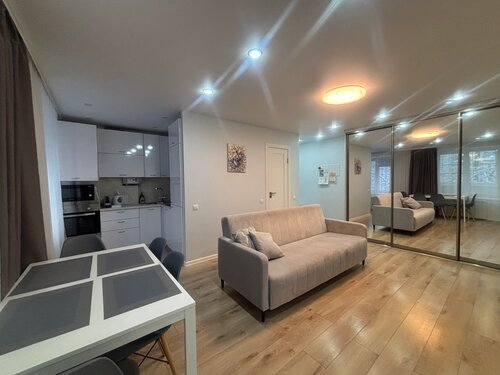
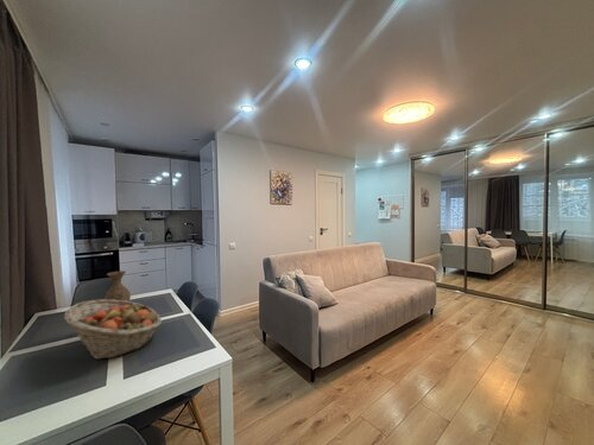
+ fruit basket [63,298,163,361]
+ vase [103,269,132,301]
